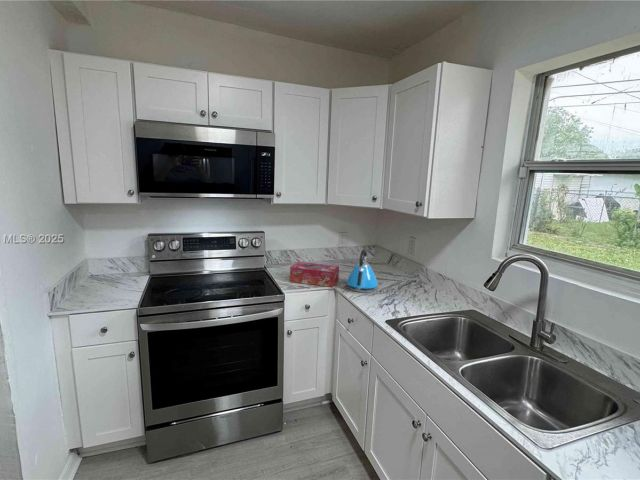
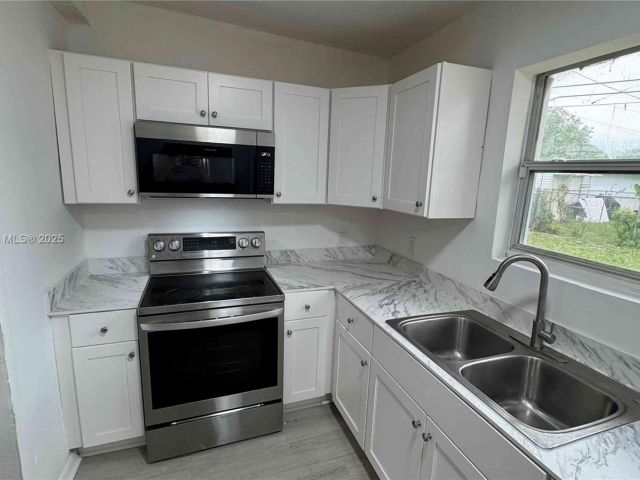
- kettle [345,248,379,293]
- tissue box [289,261,340,288]
